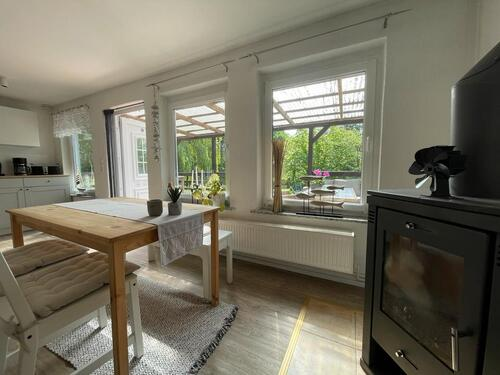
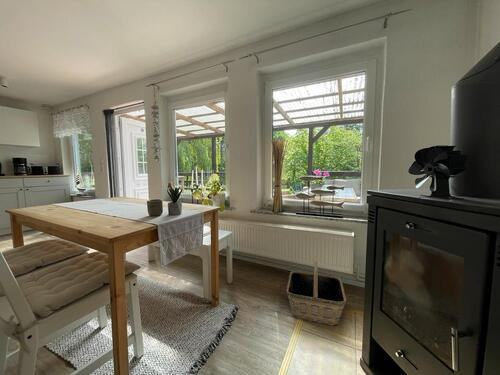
+ basket [285,260,347,327]
